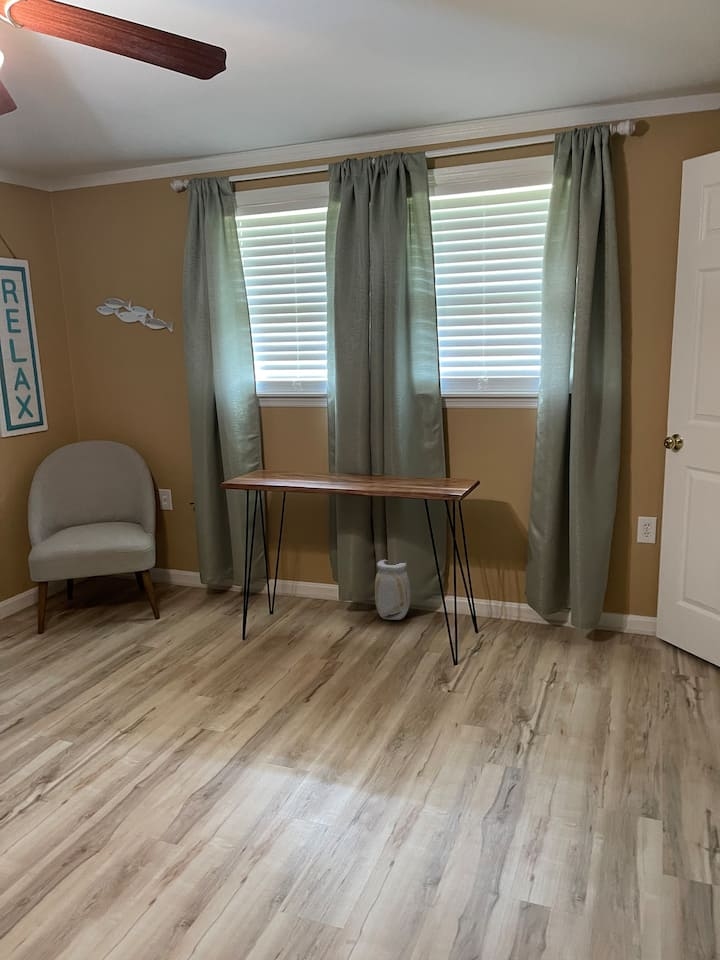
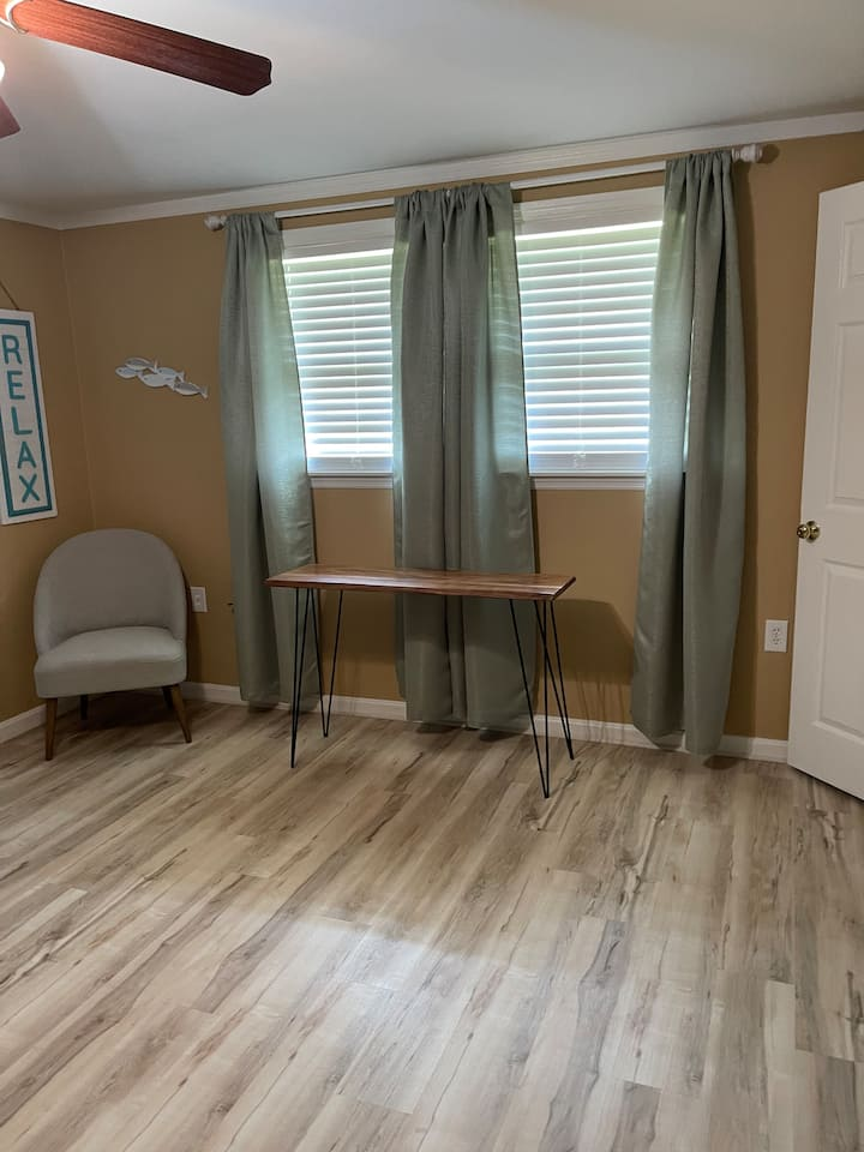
- vase [374,559,411,621]
